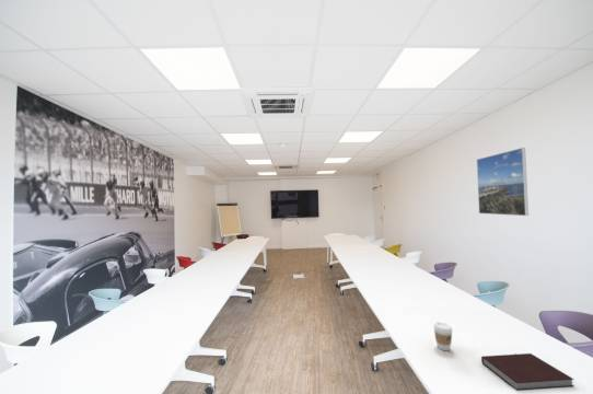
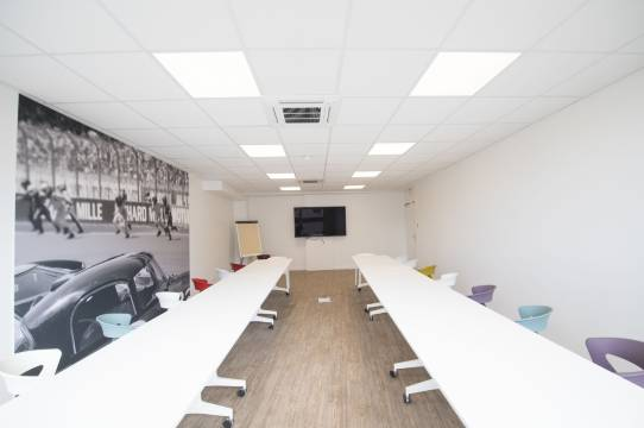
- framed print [476,147,530,217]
- notebook [480,352,574,392]
- coffee cup [432,321,454,351]
